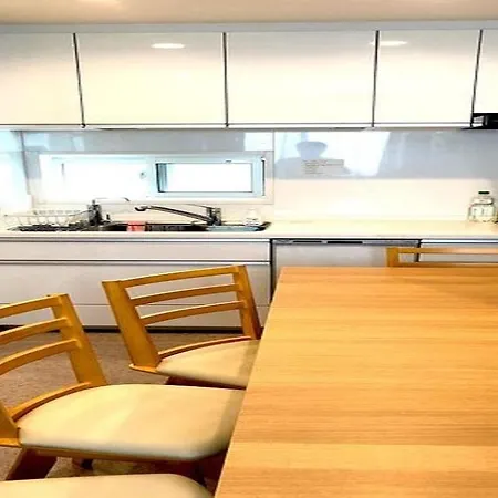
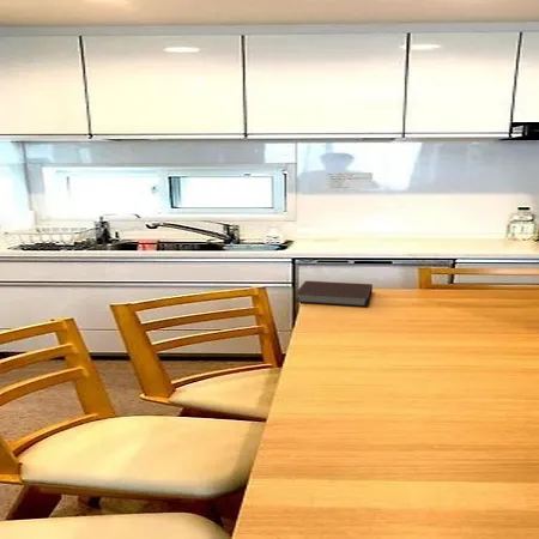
+ notebook [293,280,374,308]
